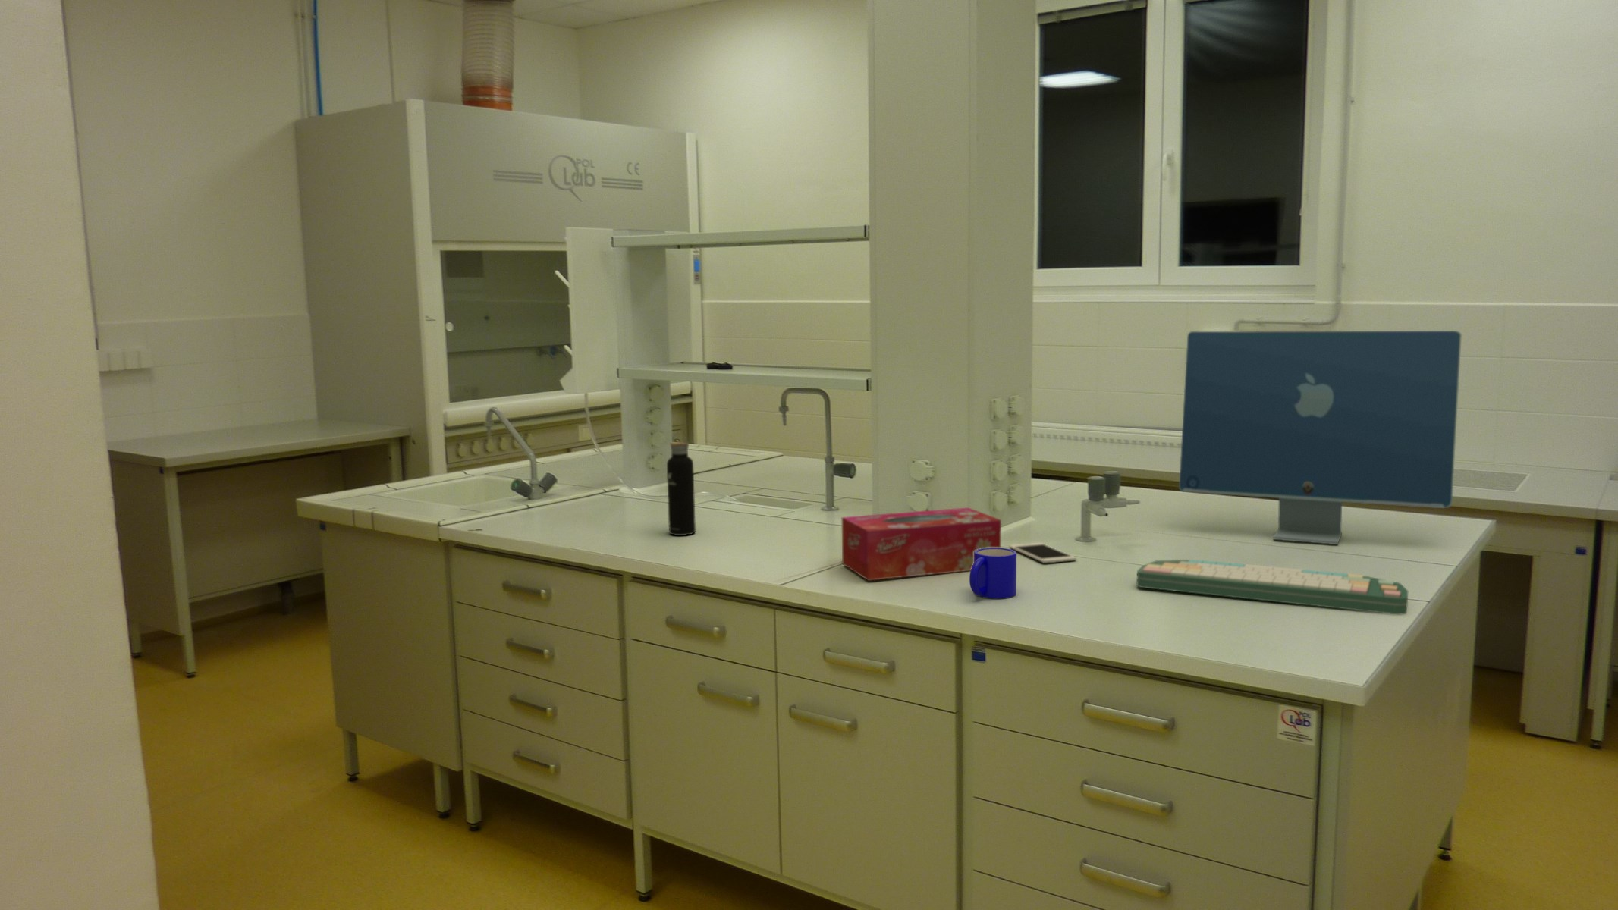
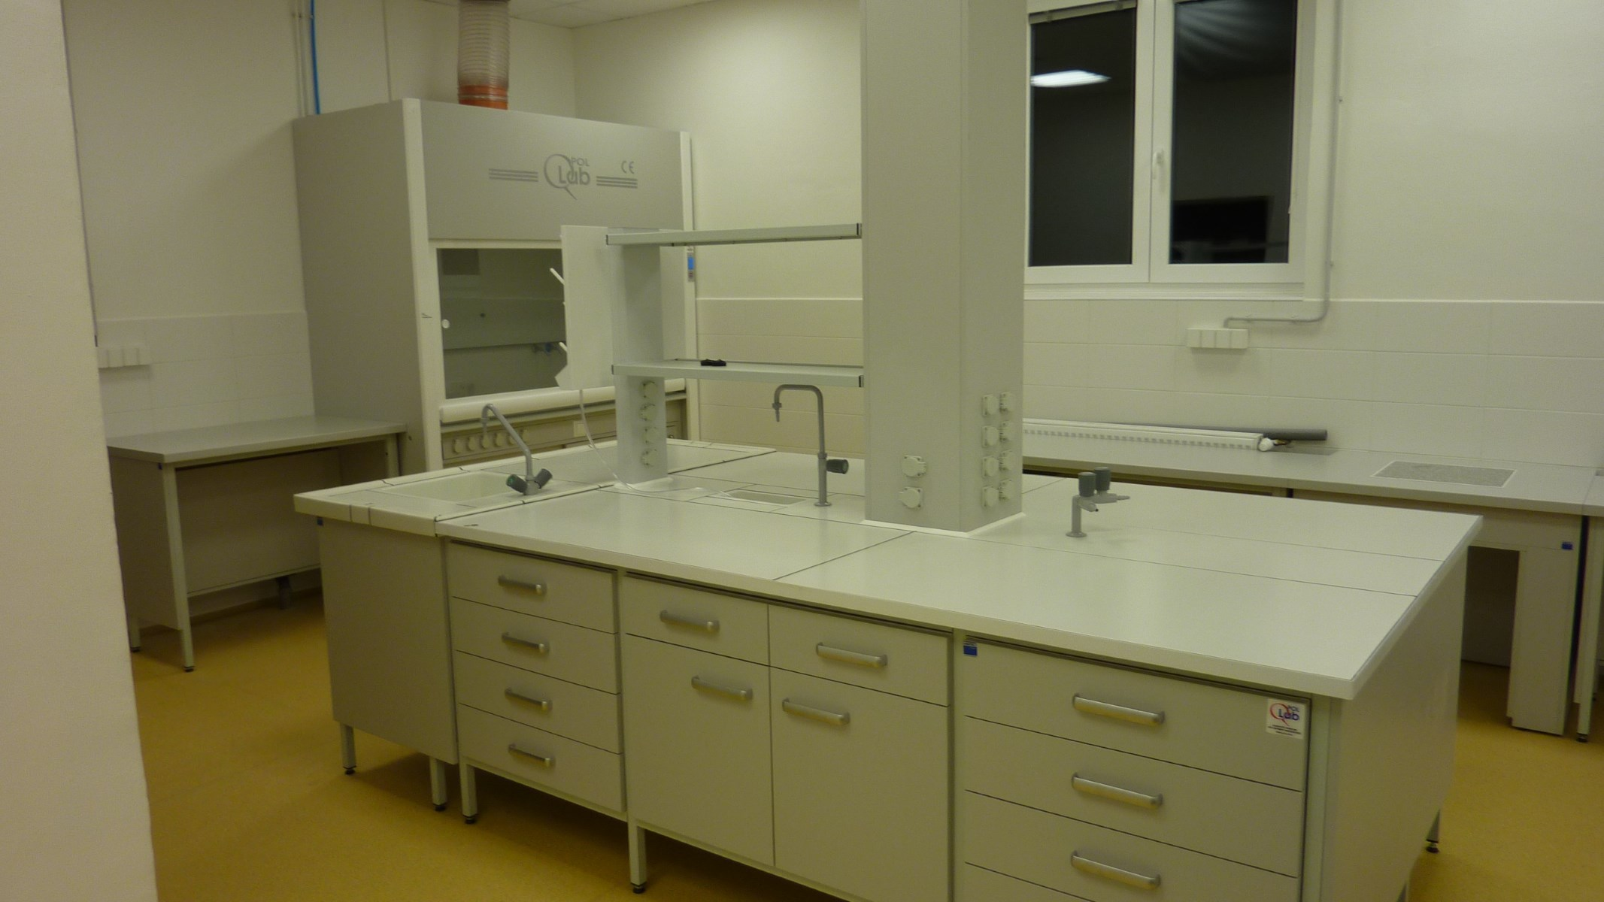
- computer monitor [1178,330,1462,546]
- mug [969,547,1017,599]
- water bottle [666,433,697,537]
- cell phone [1008,542,1077,563]
- computer keyboard [1137,559,1409,616]
- tissue box [841,507,1002,581]
